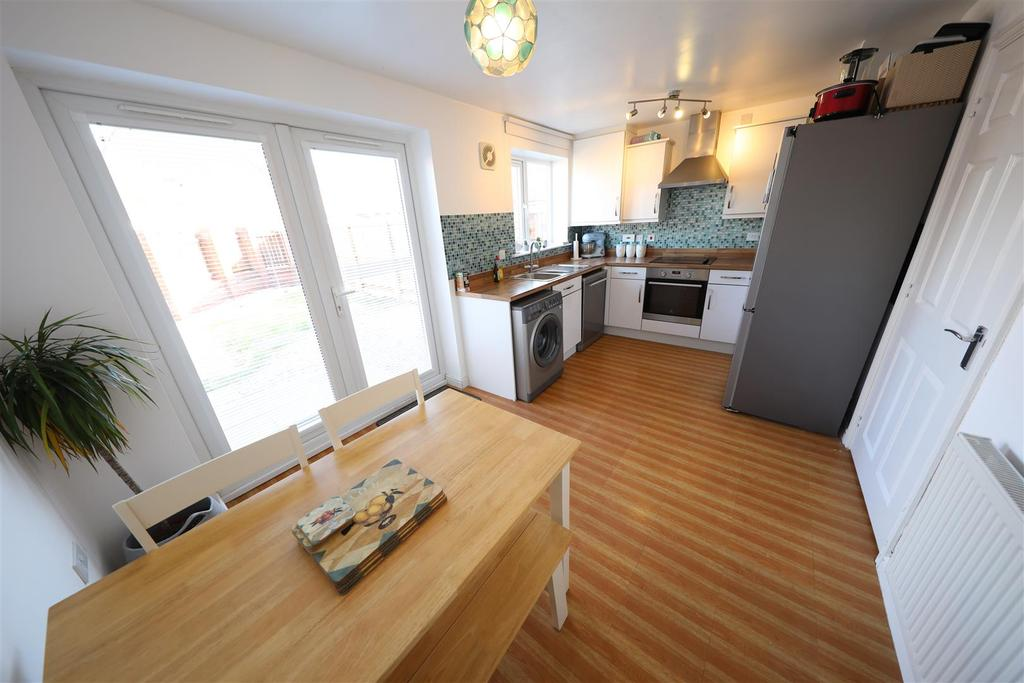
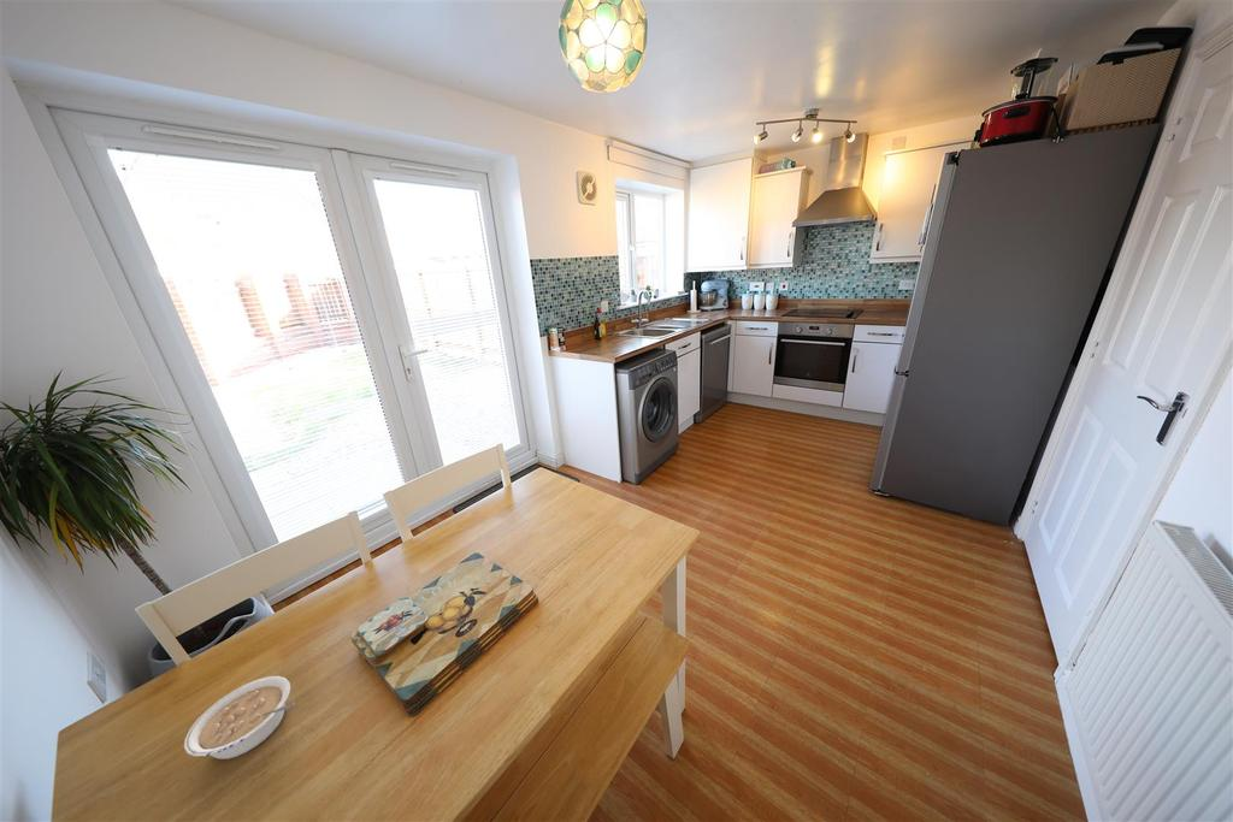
+ legume [183,675,295,759]
